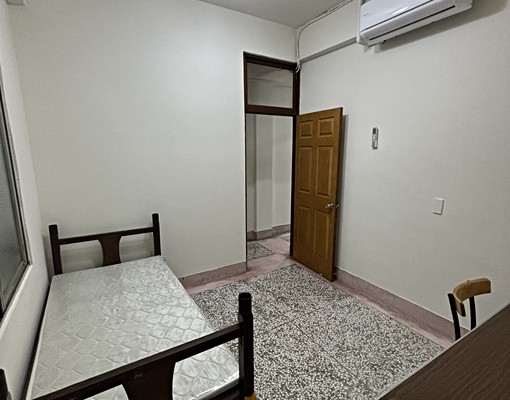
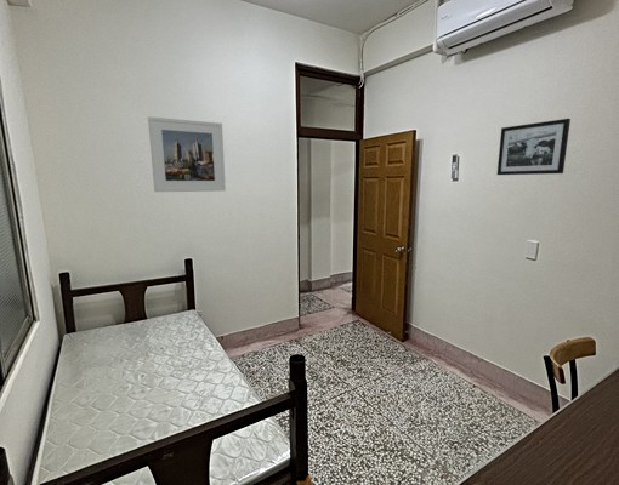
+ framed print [147,115,227,193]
+ picture frame [496,118,572,176]
